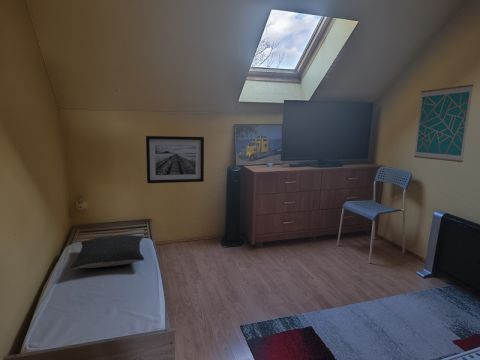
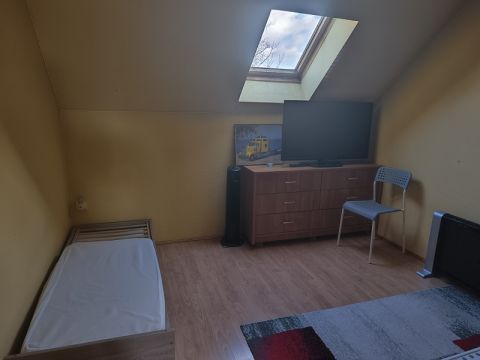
- wall art [145,135,205,184]
- wall art [413,84,474,163]
- pillow [69,234,145,270]
